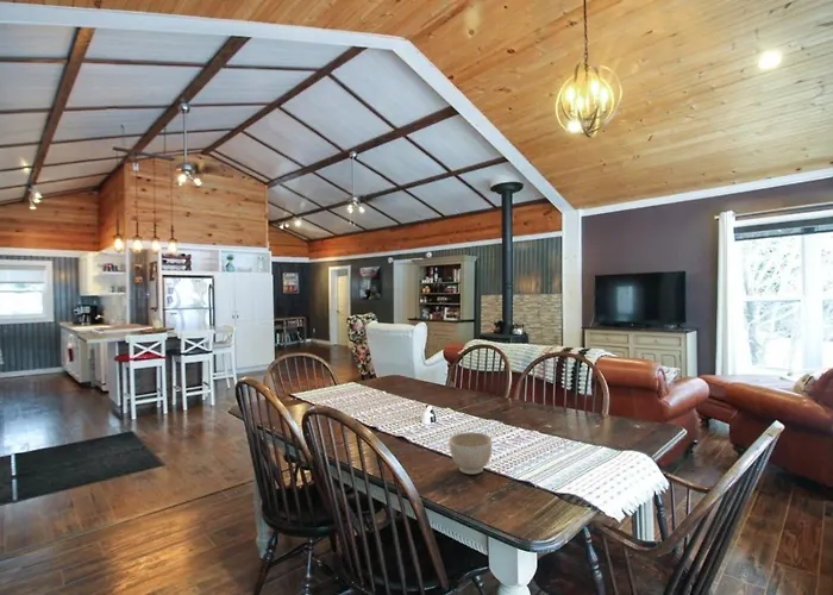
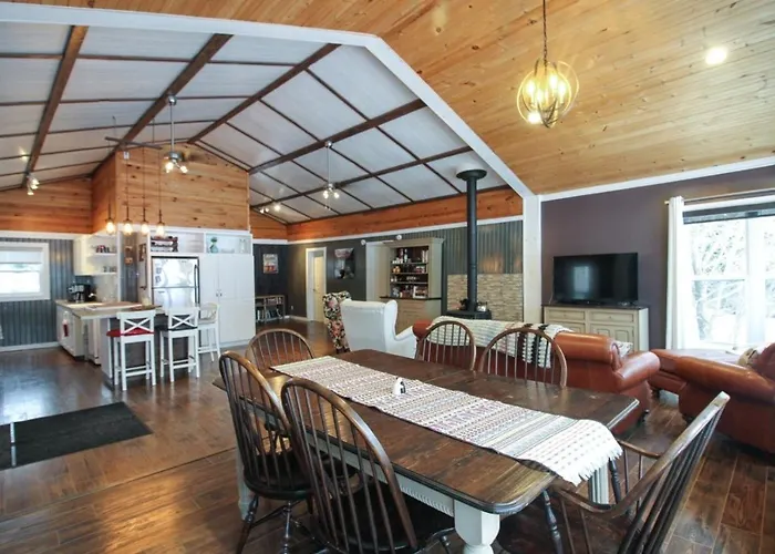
- bowl [447,431,493,475]
